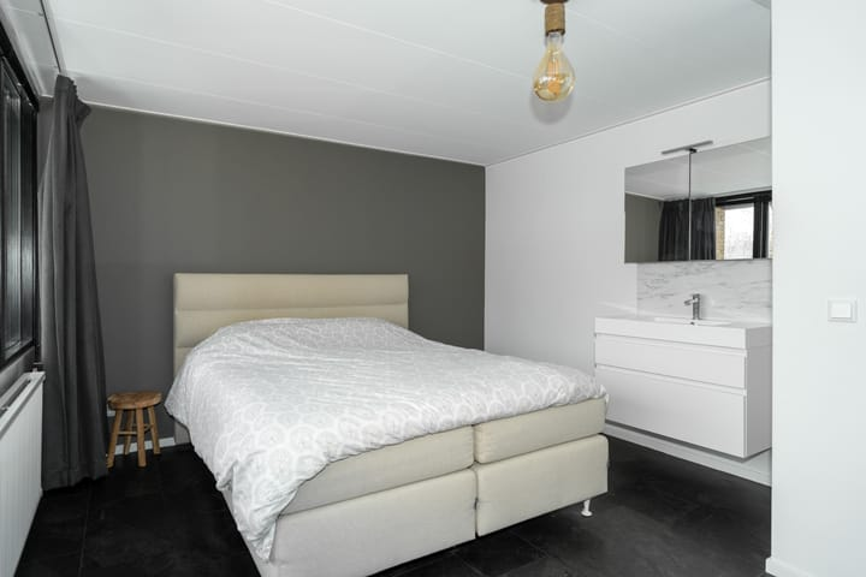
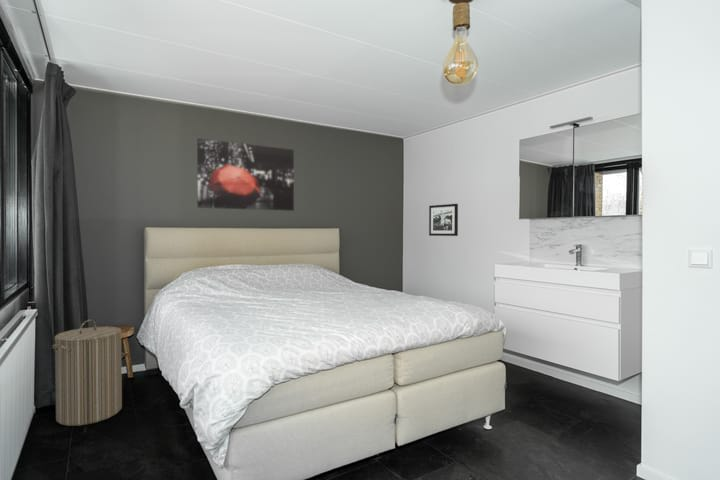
+ laundry hamper [51,319,123,427]
+ wall art [196,137,295,212]
+ picture frame [428,203,459,237]
